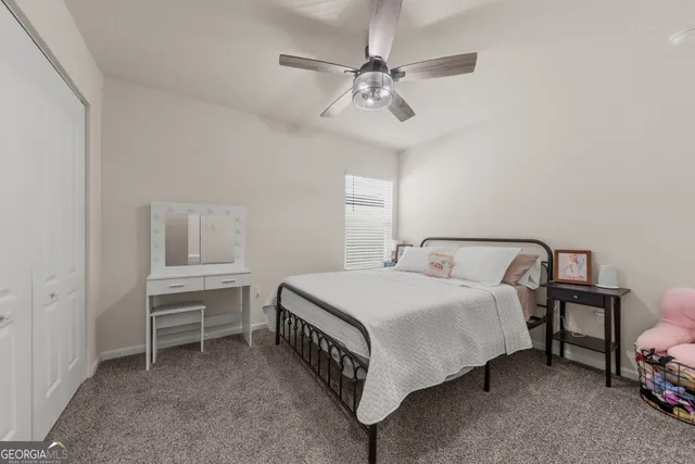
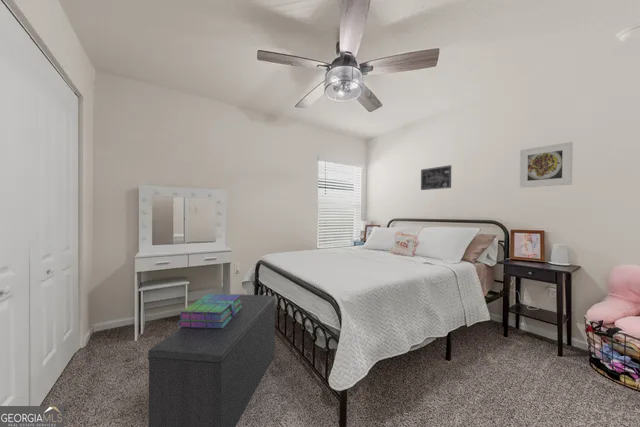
+ stack of books [177,293,242,328]
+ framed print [519,141,574,189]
+ bench [147,293,276,427]
+ wall art [420,164,452,191]
